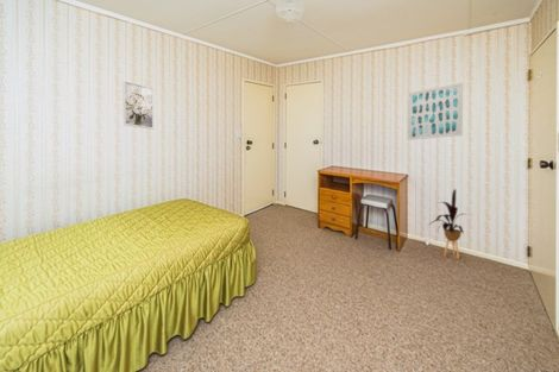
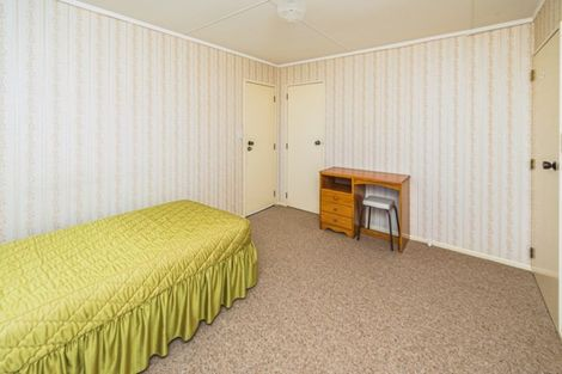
- wall art [406,82,464,141]
- wall art [121,80,155,131]
- house plant [427,188,469,259]
